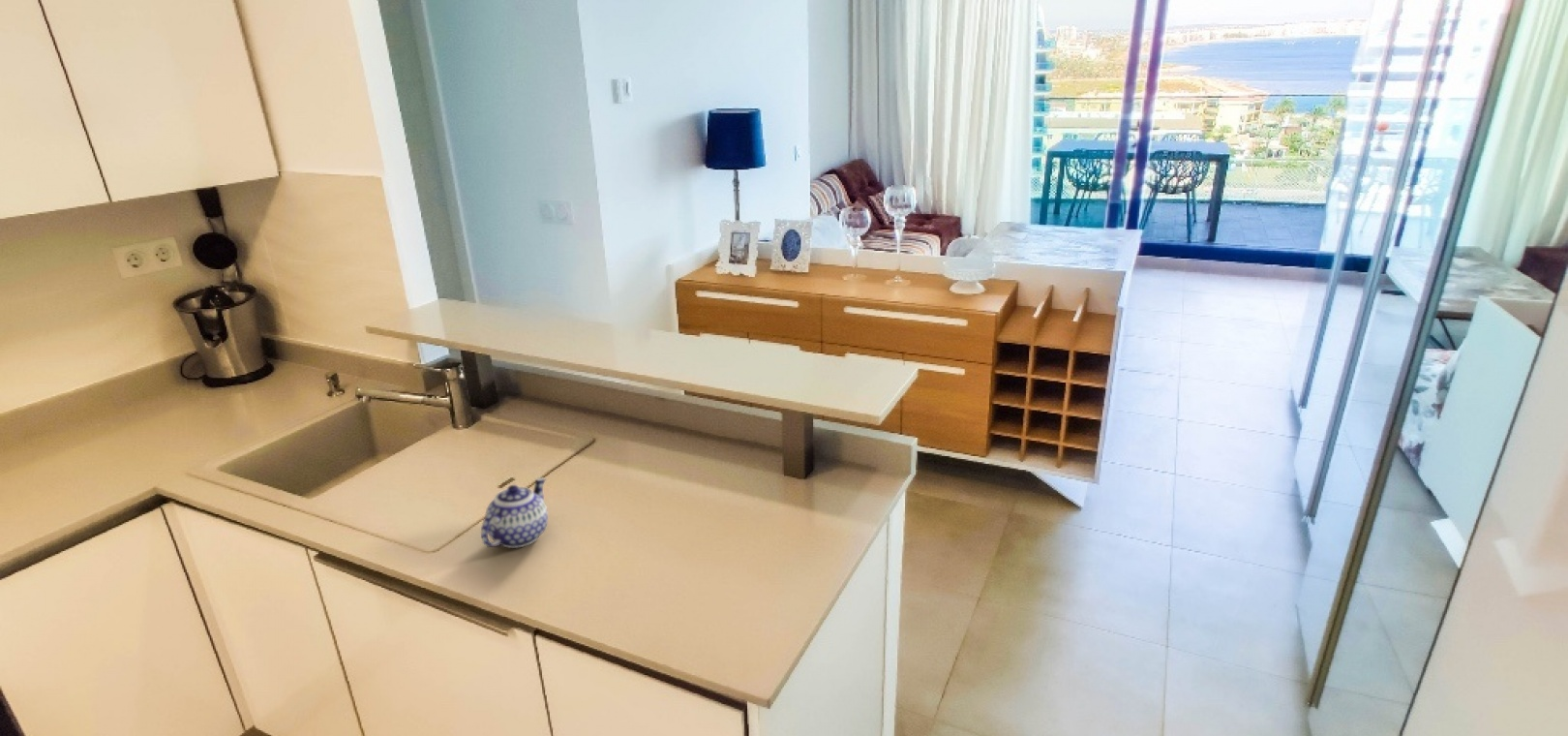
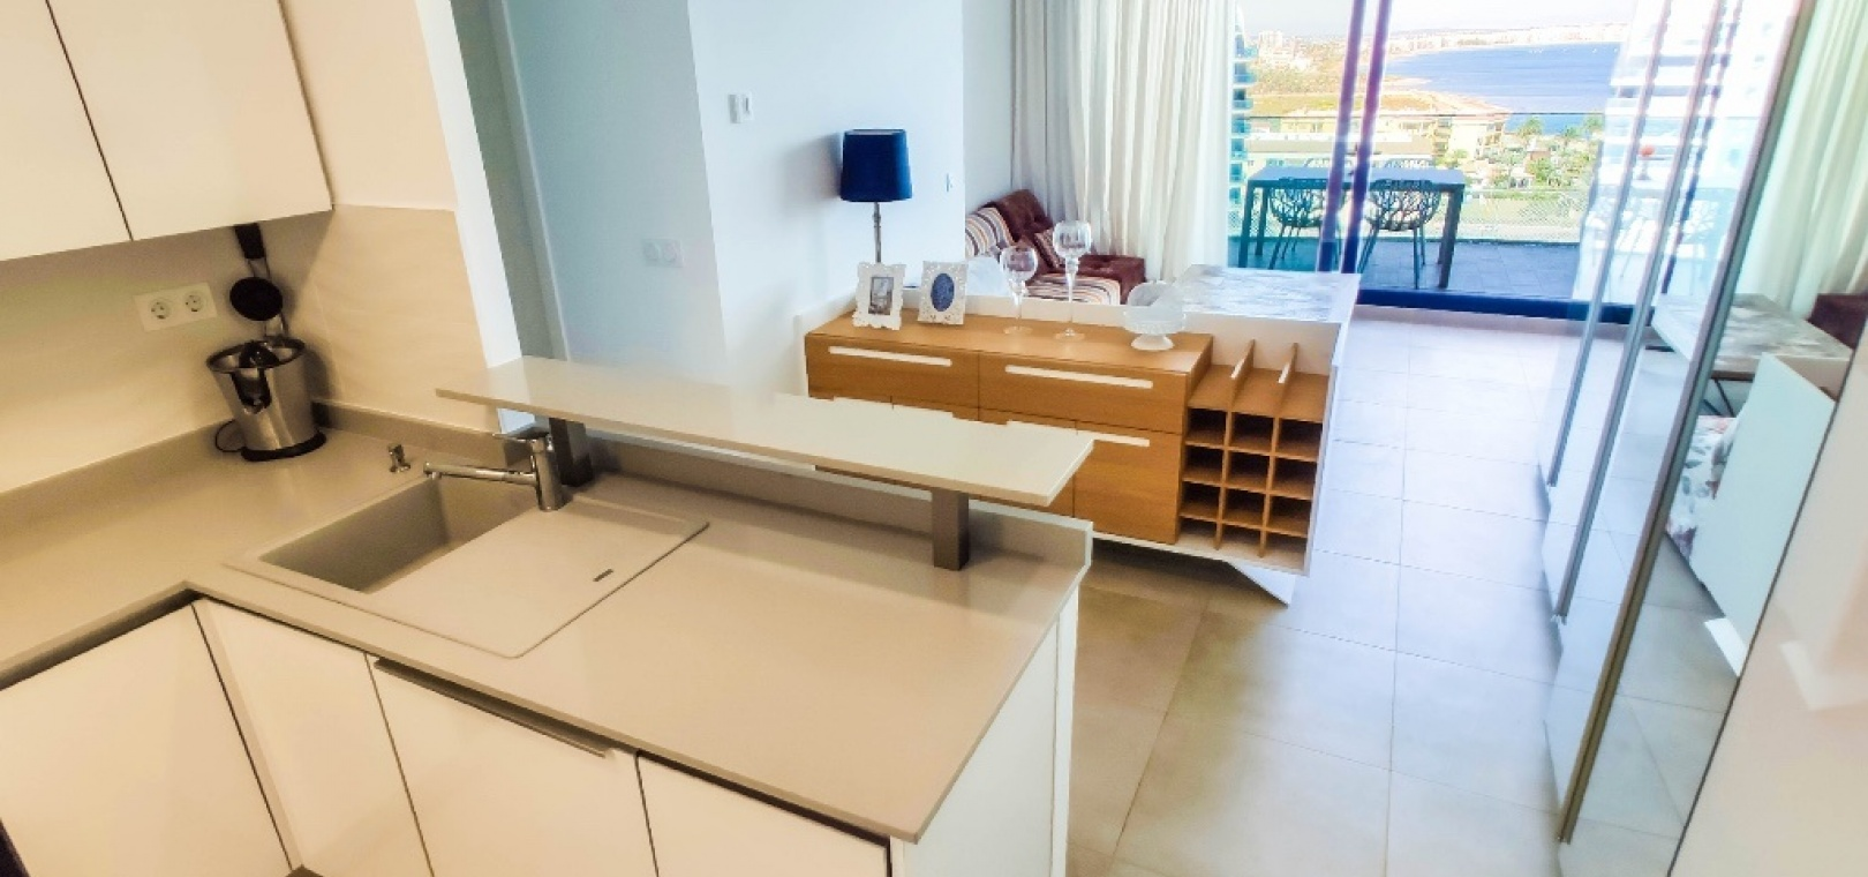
- teapot [480,476,549,549]
